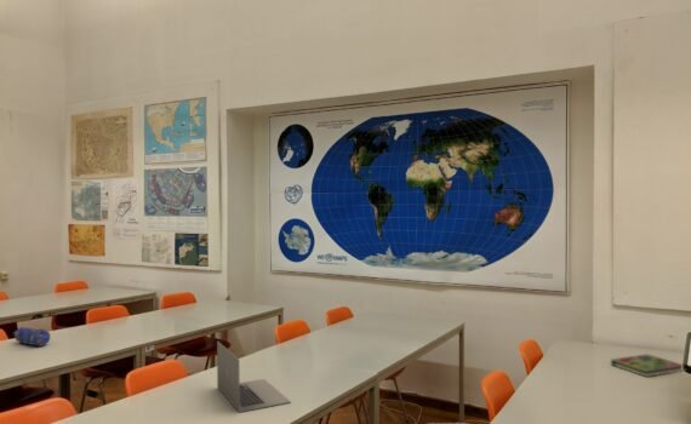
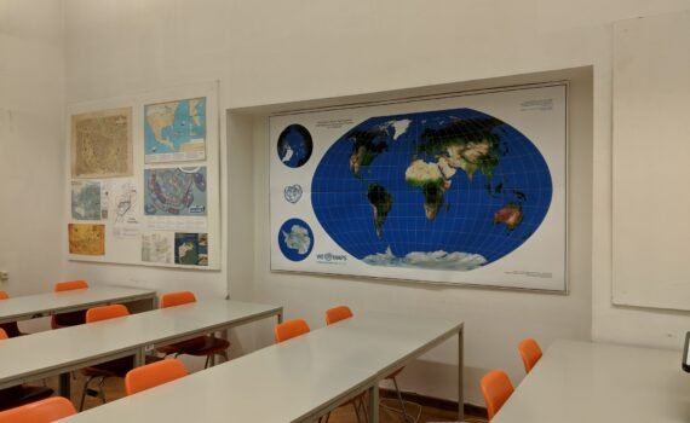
- pencil case [12,325,51,348]
- laptop [216,340,292,413]
- book [610,353,685,378]
